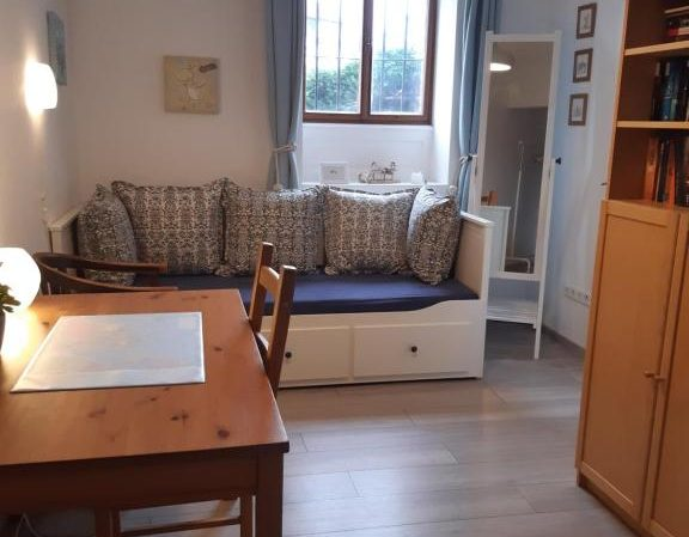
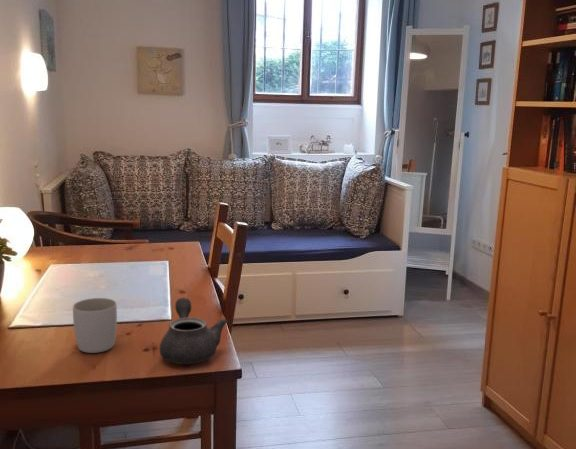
+ mug [72,297,118,354]
+ teapot [158,297,229,365]
